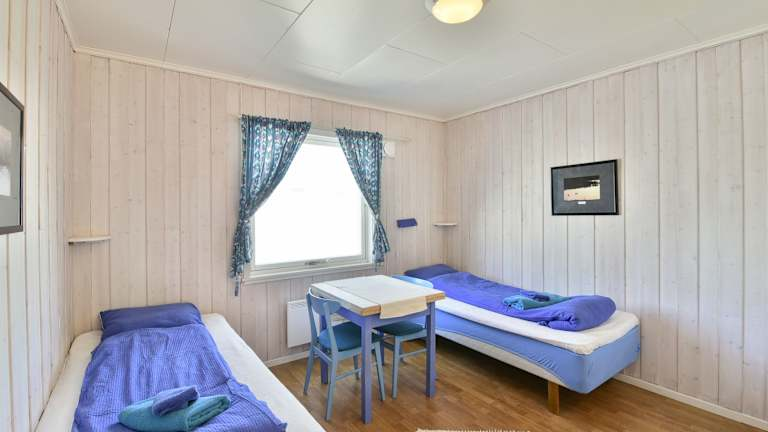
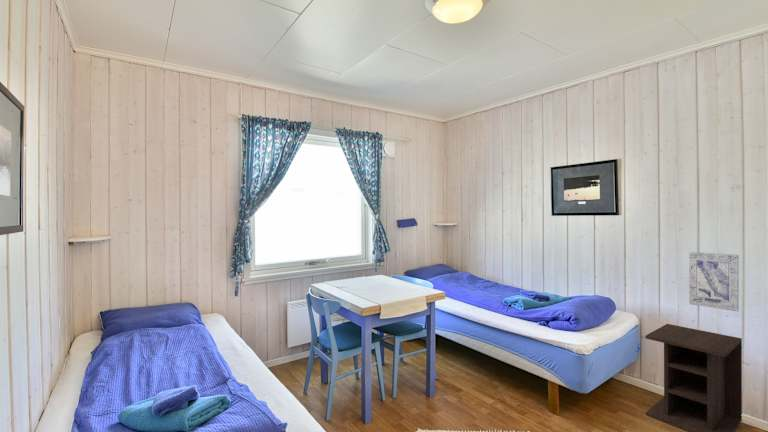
+ wall art [688,251,740,313]
+ nightstand [644,323,743,432]
